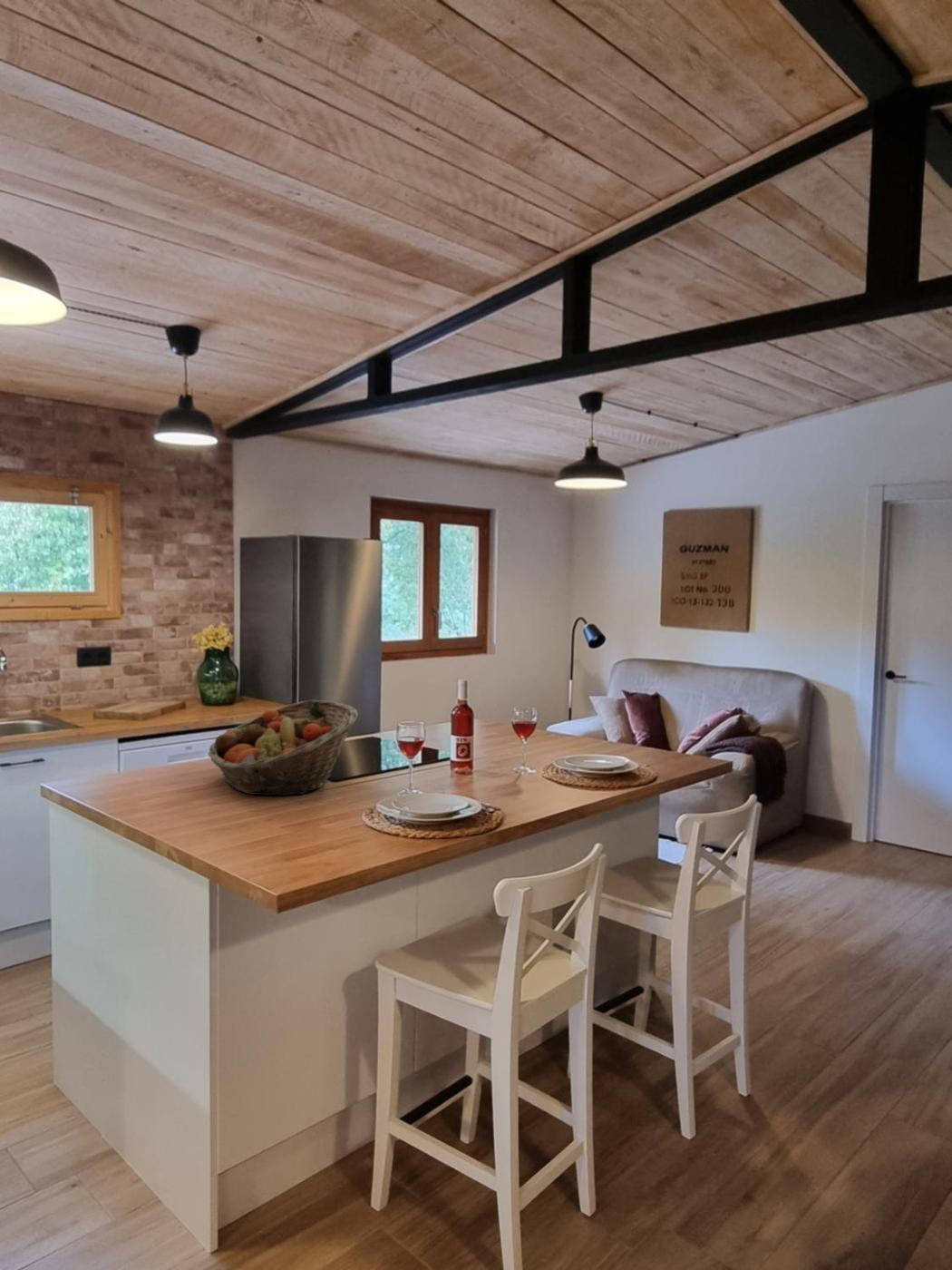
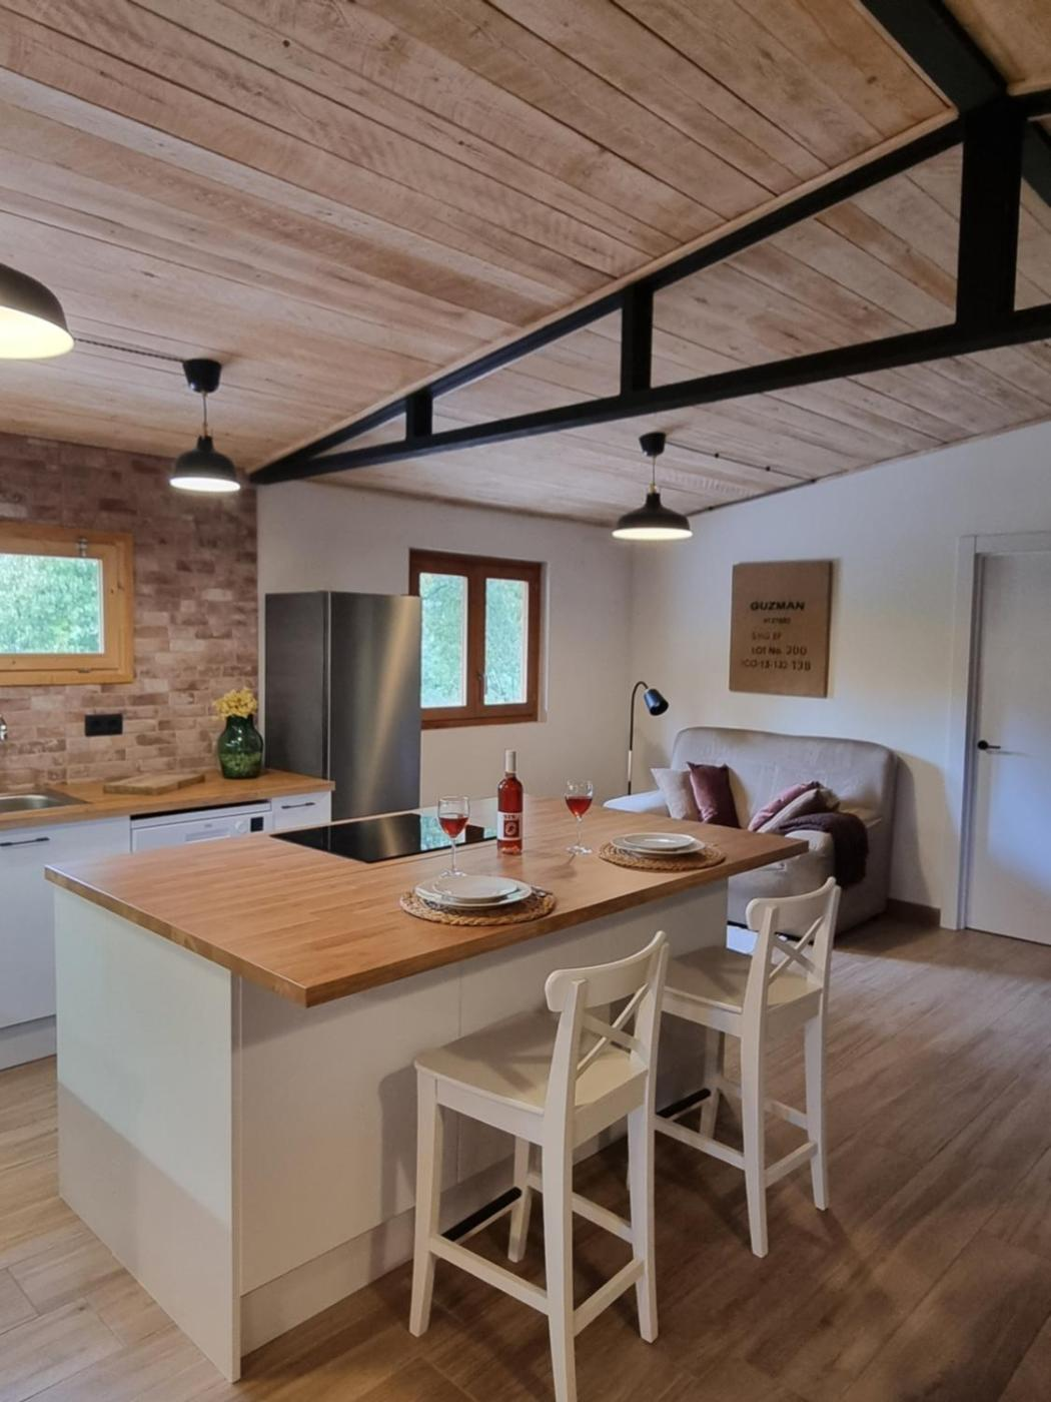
- fruit basket [208,699,359,796]
